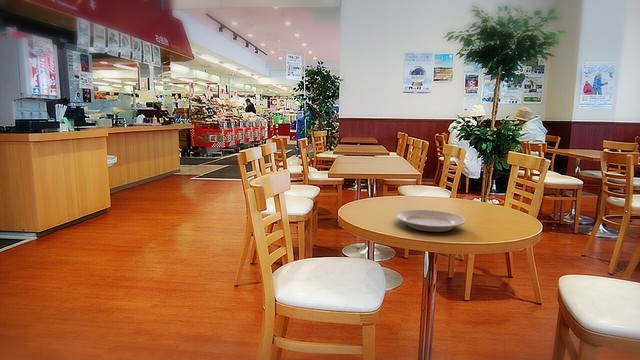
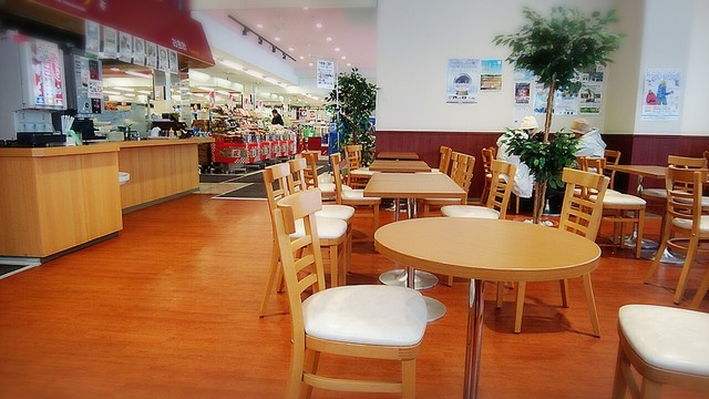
- plate [395,209,466,233]
